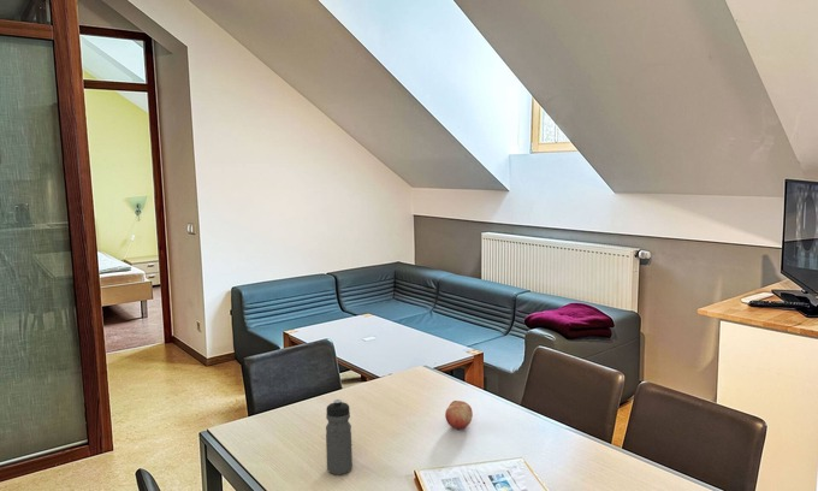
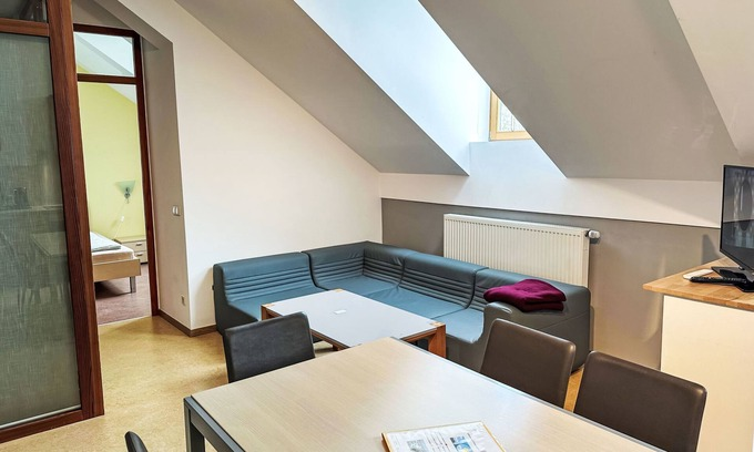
- fruit [444,400,474,430]
- water bottle [325,398,354,475]
